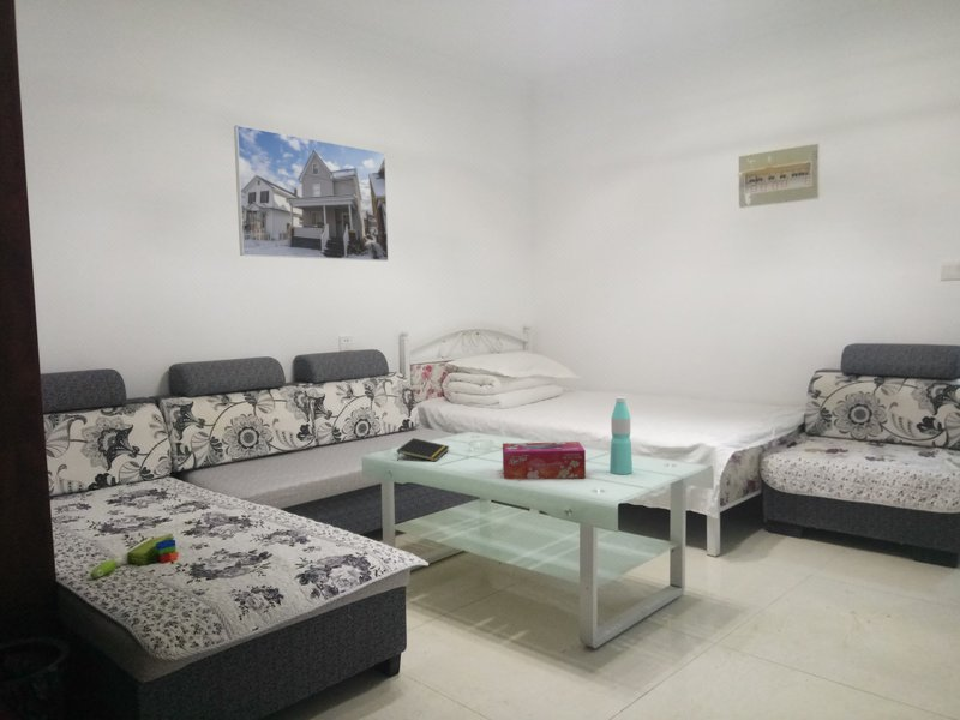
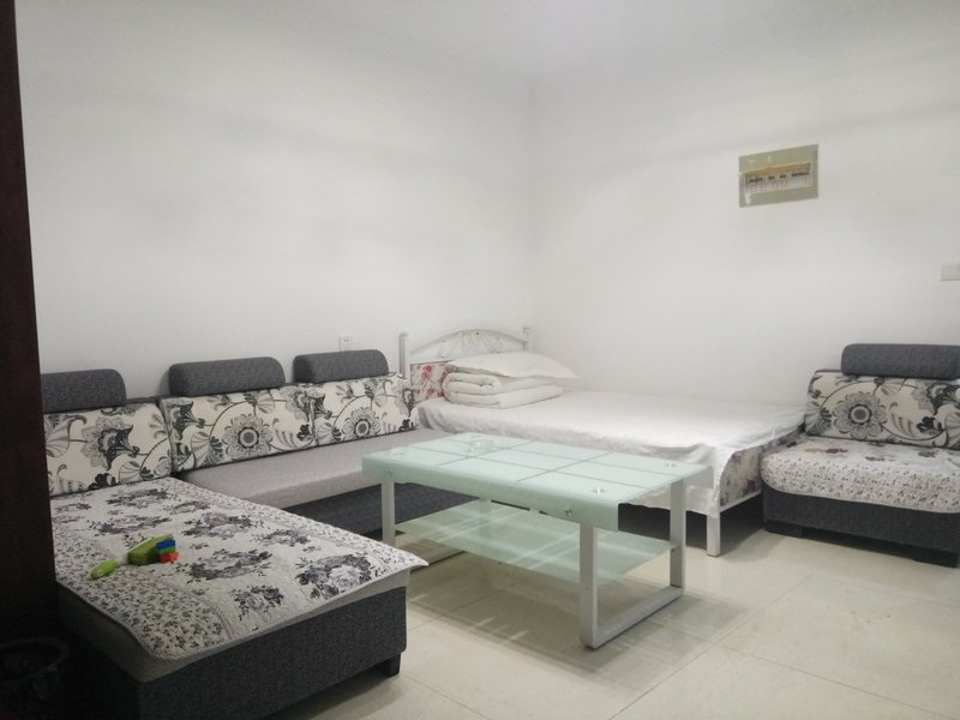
- tissue box [502,440,587,480]
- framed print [233,124,390,263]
- notepad [396,437,450,462]
- water bottle [608,396,634,475]
